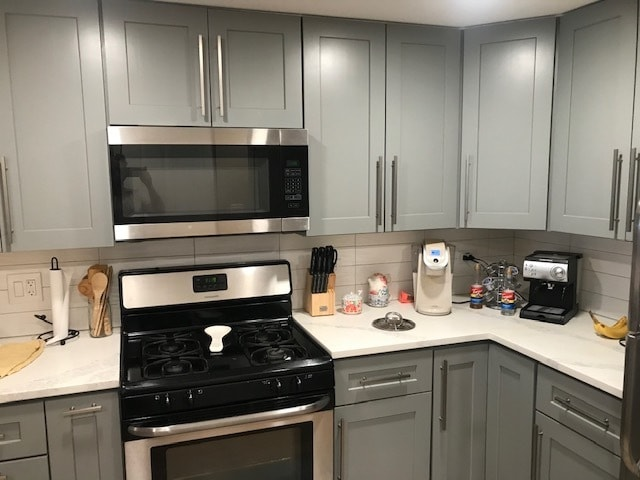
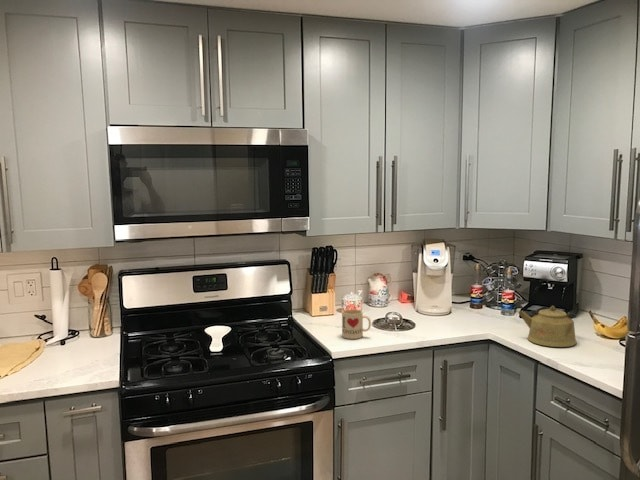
+ kettle [517,305,578,348]
+ mug [341,309,372,340]
